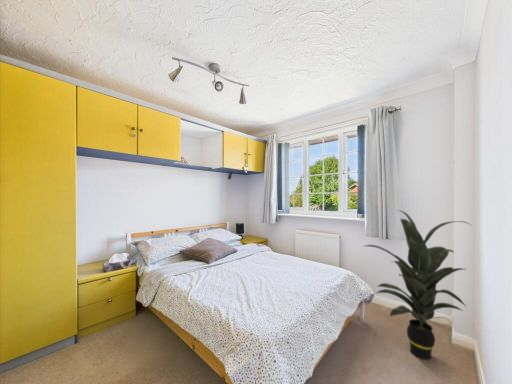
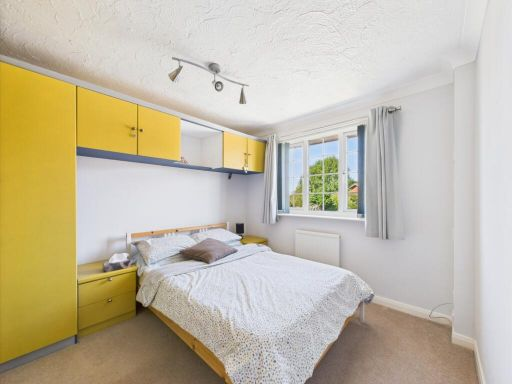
- indoor plant [364,209,473,361]
